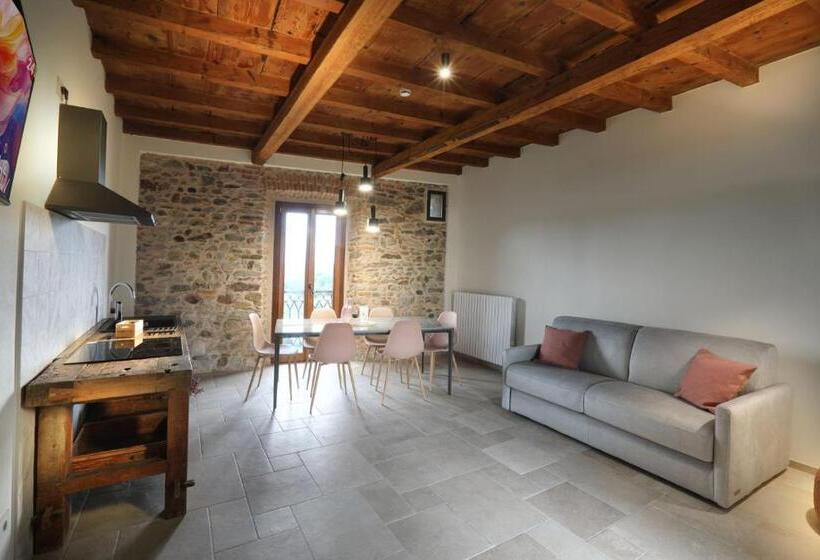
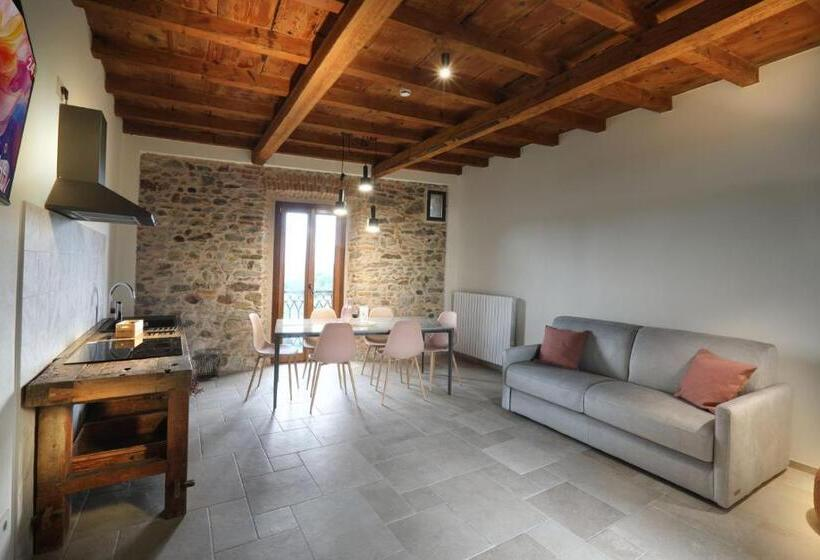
+ waste bin [193,347,224,382]
